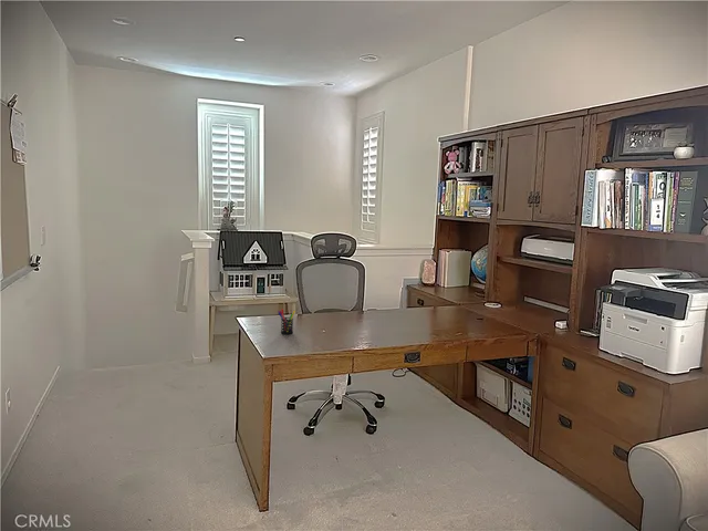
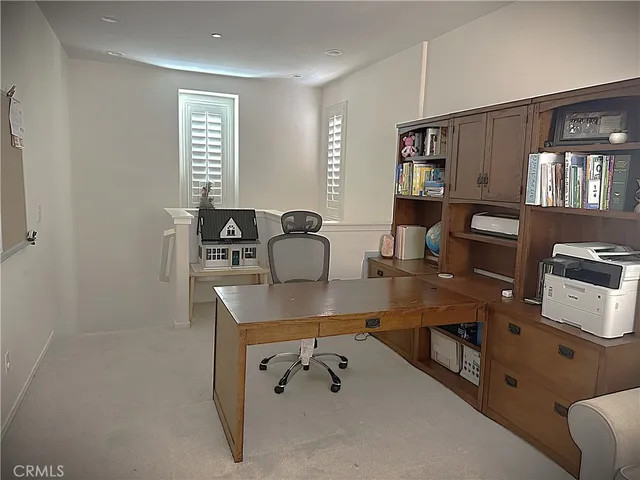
- pen holder [277,308,296,335]
